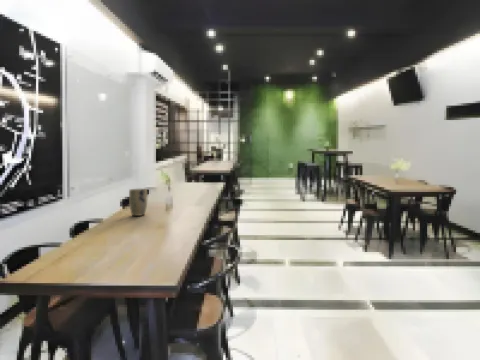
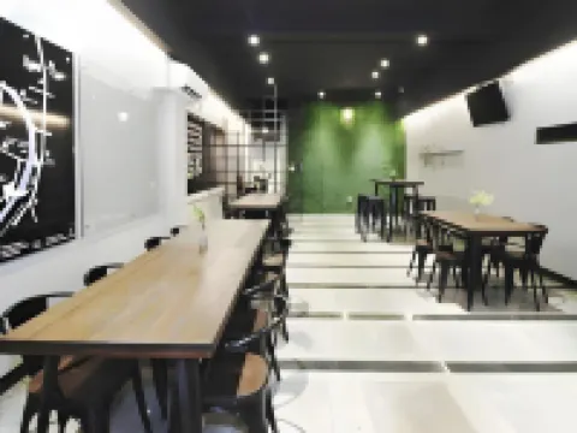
- plant pot [128,188,148,217]
